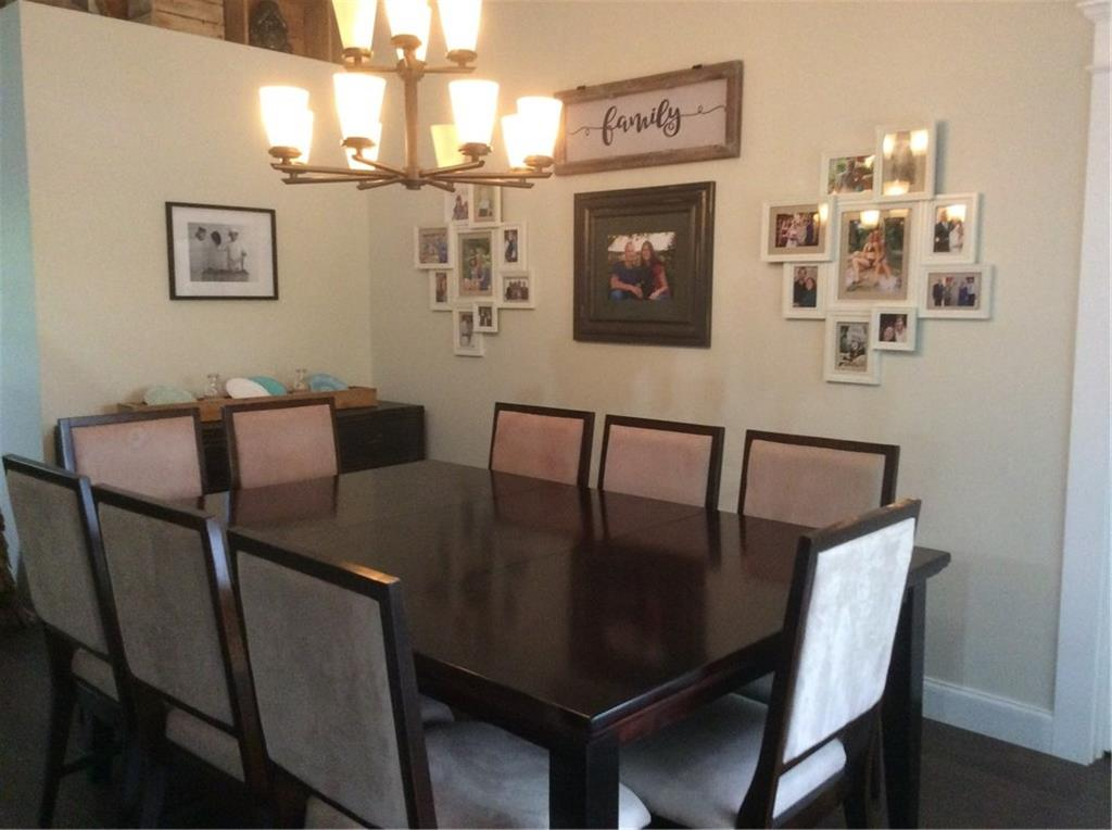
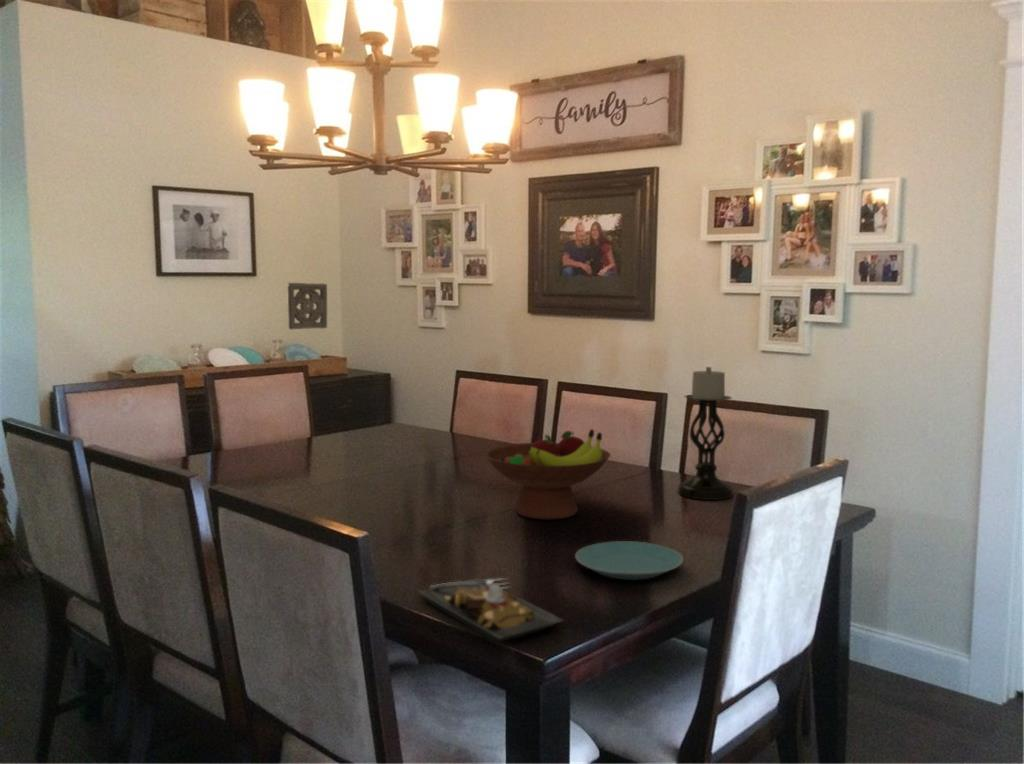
+ wall ornament [287,282,328,330]
+ plate [417,577,566,644]
+ fruit bowl [483,428,612,521]
+ plate [574,540,684,581]
+ candle holder [677,366,735,501]
